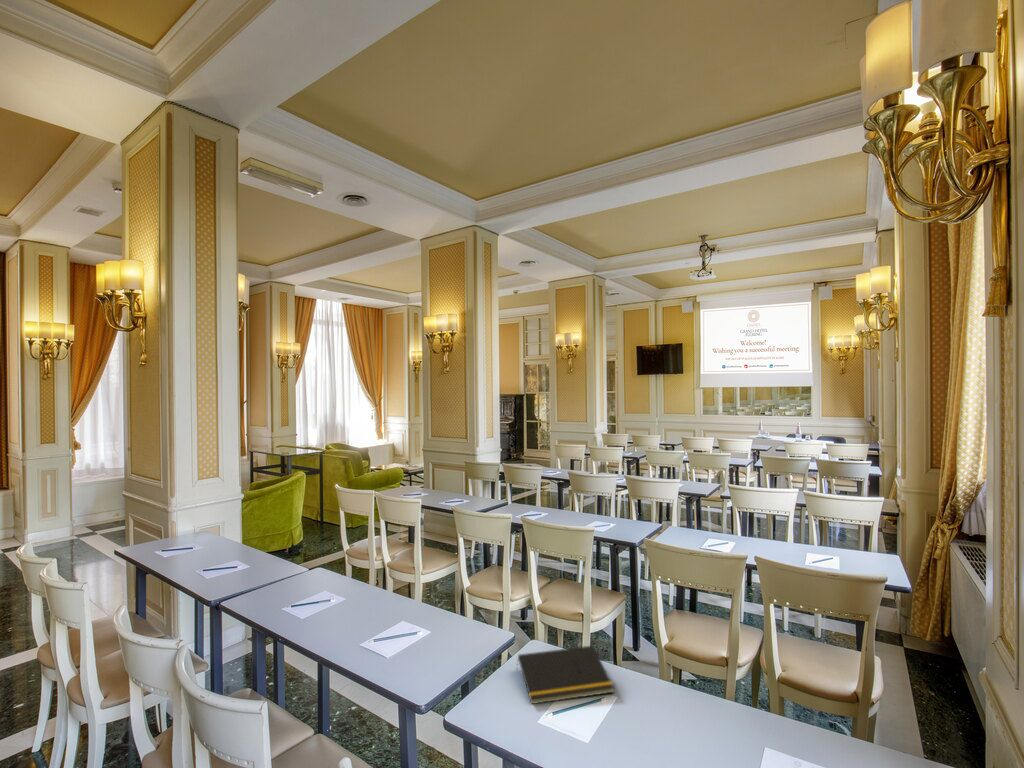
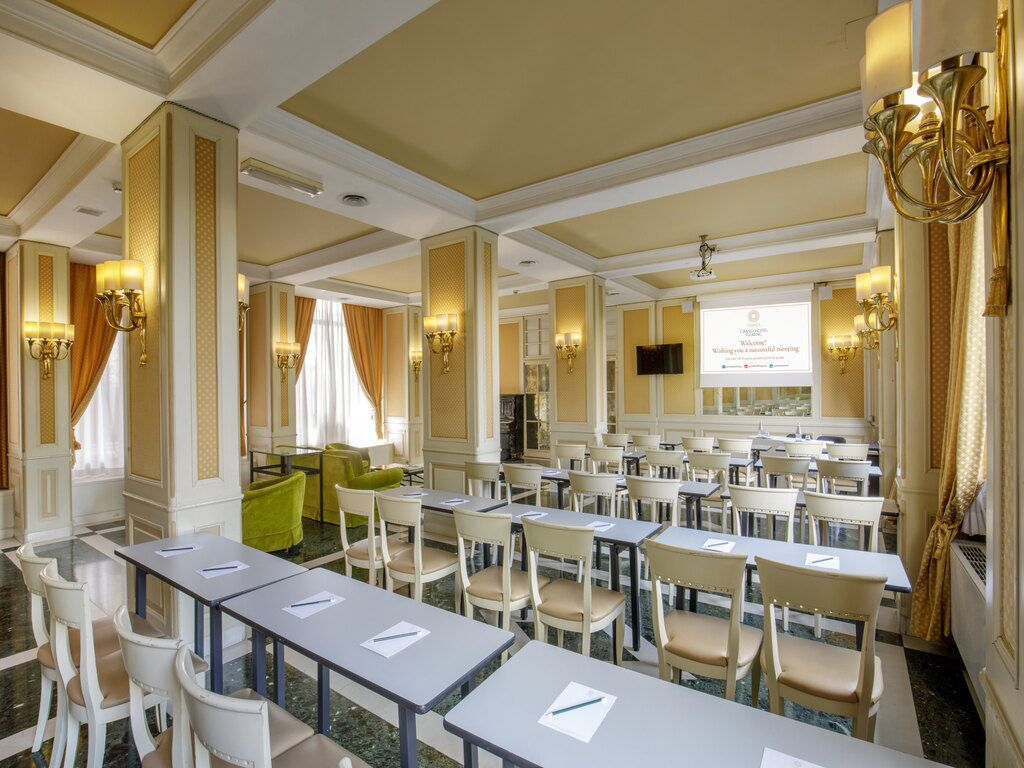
- notepad [515,644,616,705]
